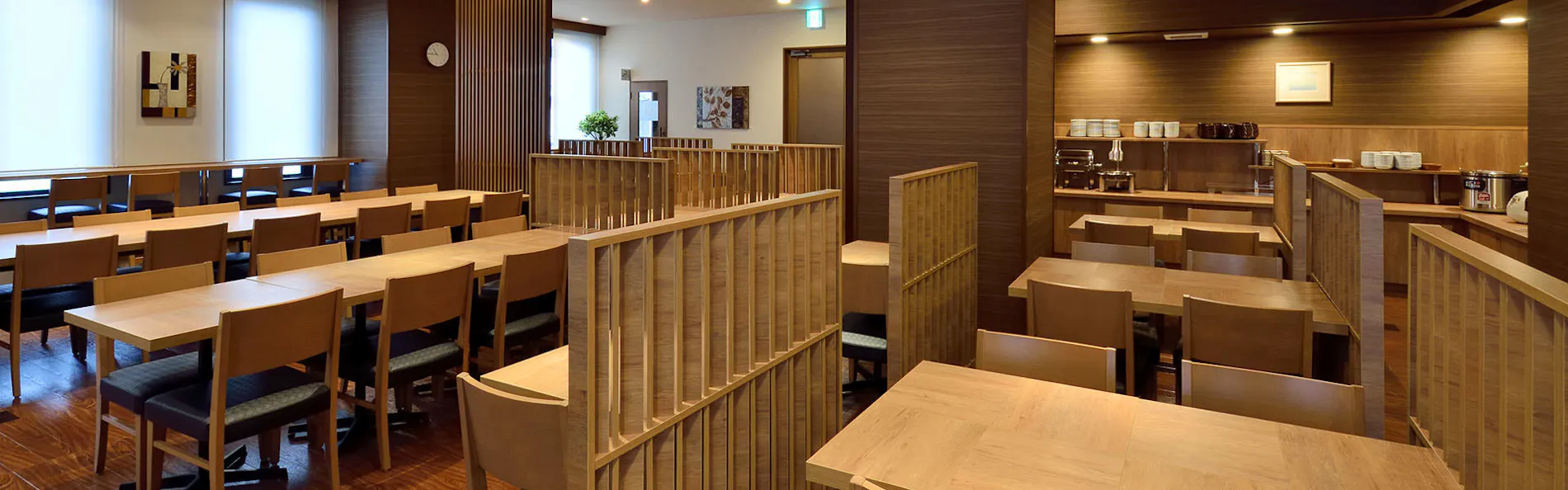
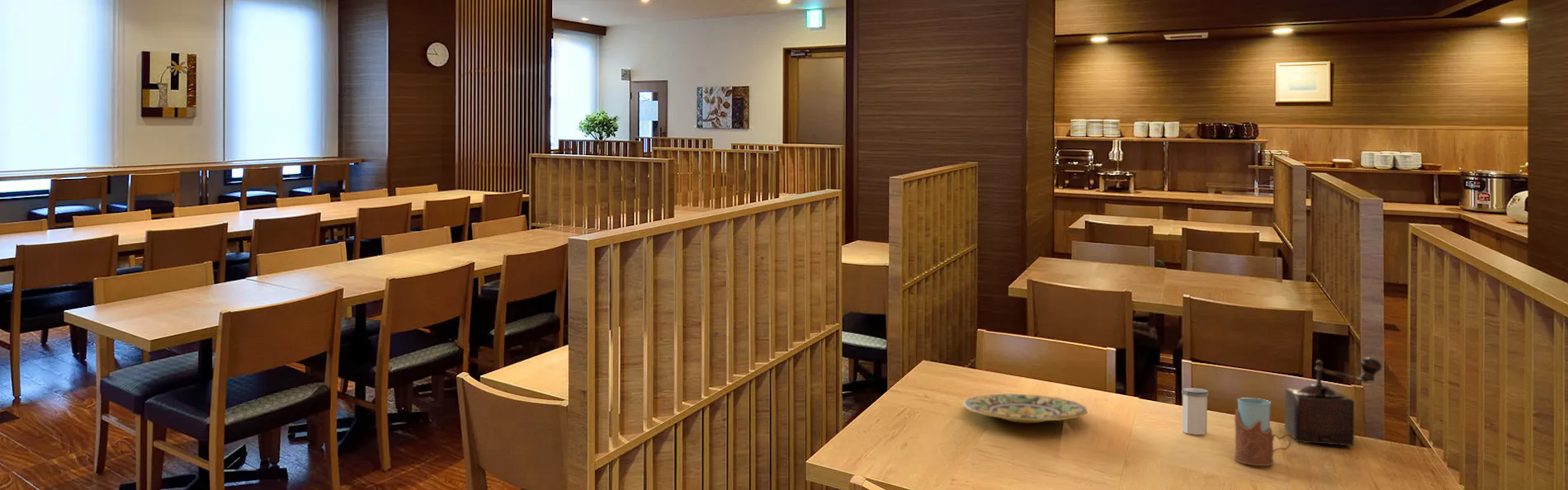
+ plate [961,393,1089,424]
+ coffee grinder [1284,356,1384,446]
+ salt shaker [1181,387,1209,436]
+ drinking glass [1233,398,1292,467]
